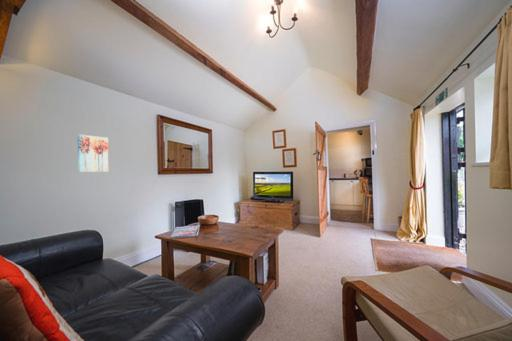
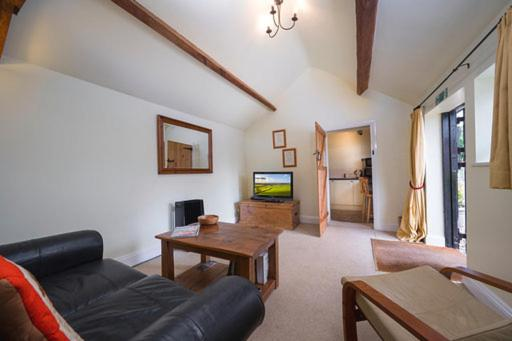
- wall art [77,133,109,173]
